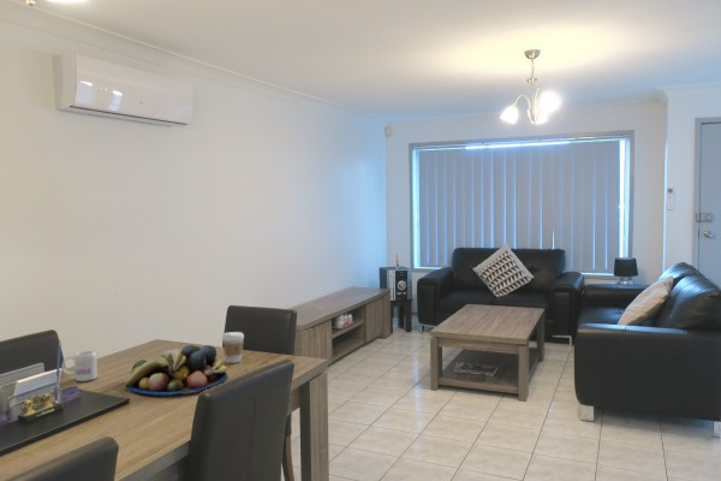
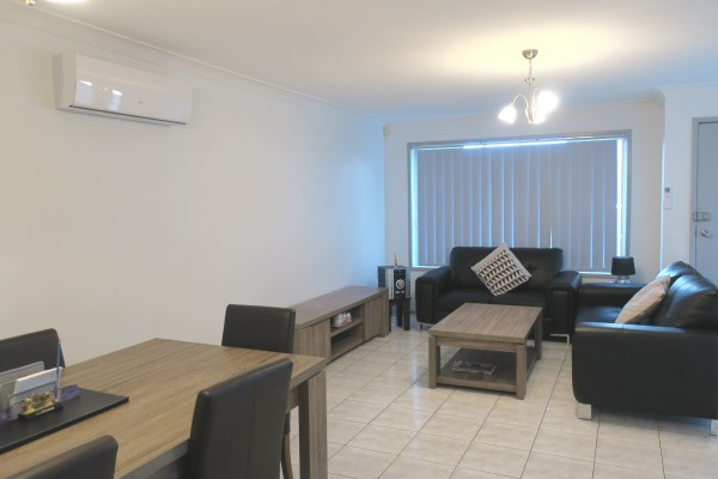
- mug [60,350,99,382]
- coffee cup [221,331,245,364]
- fruit bowl [124,344,228,397]
